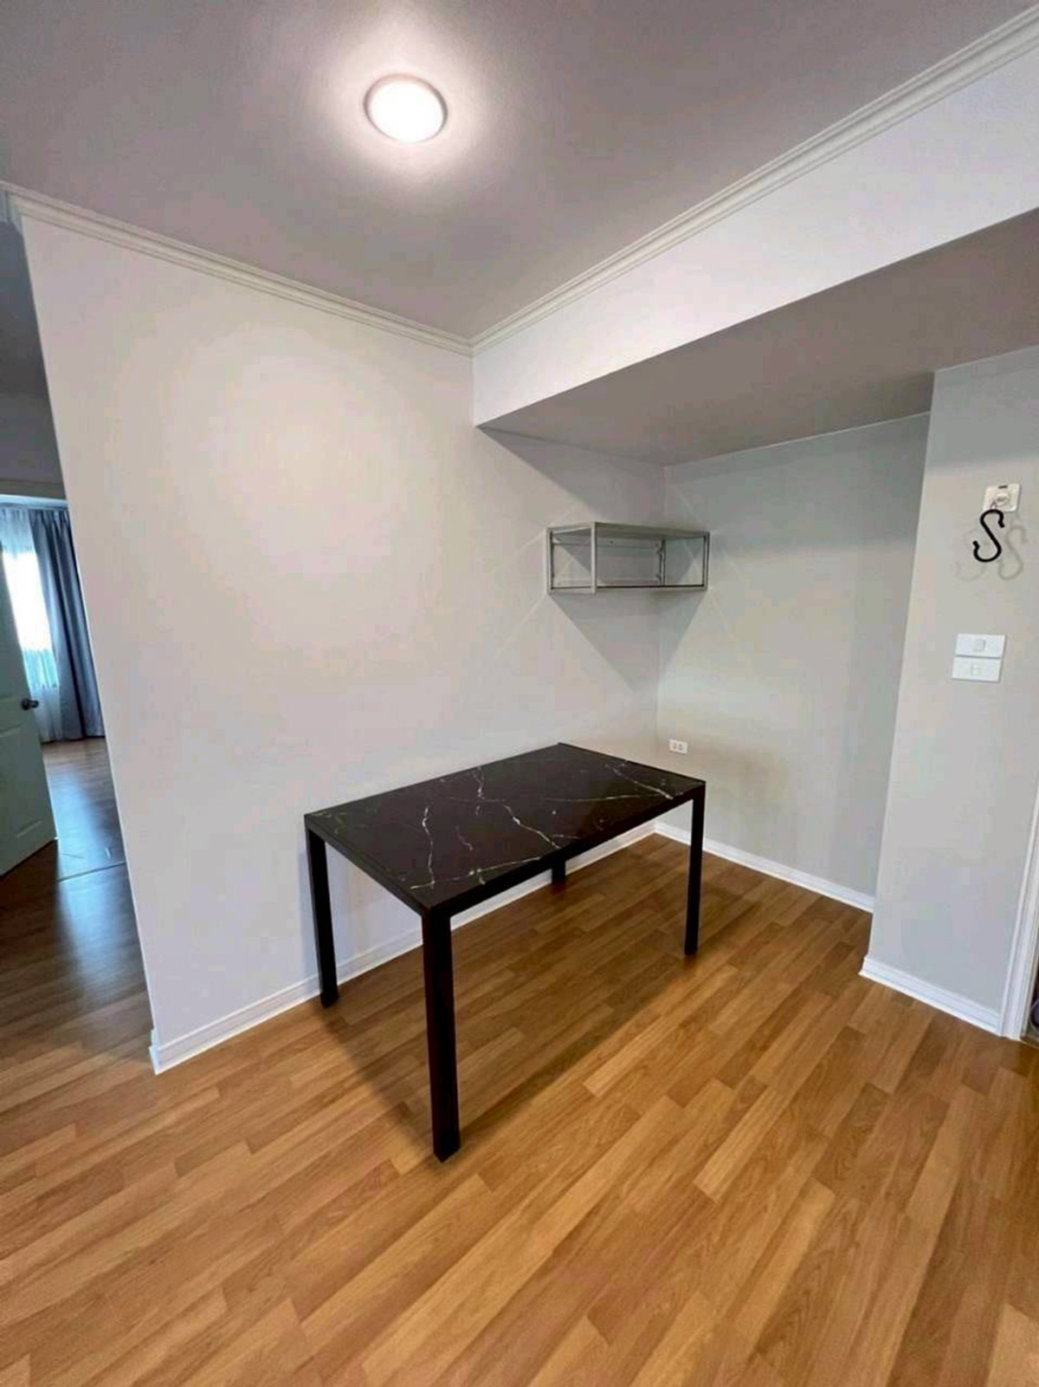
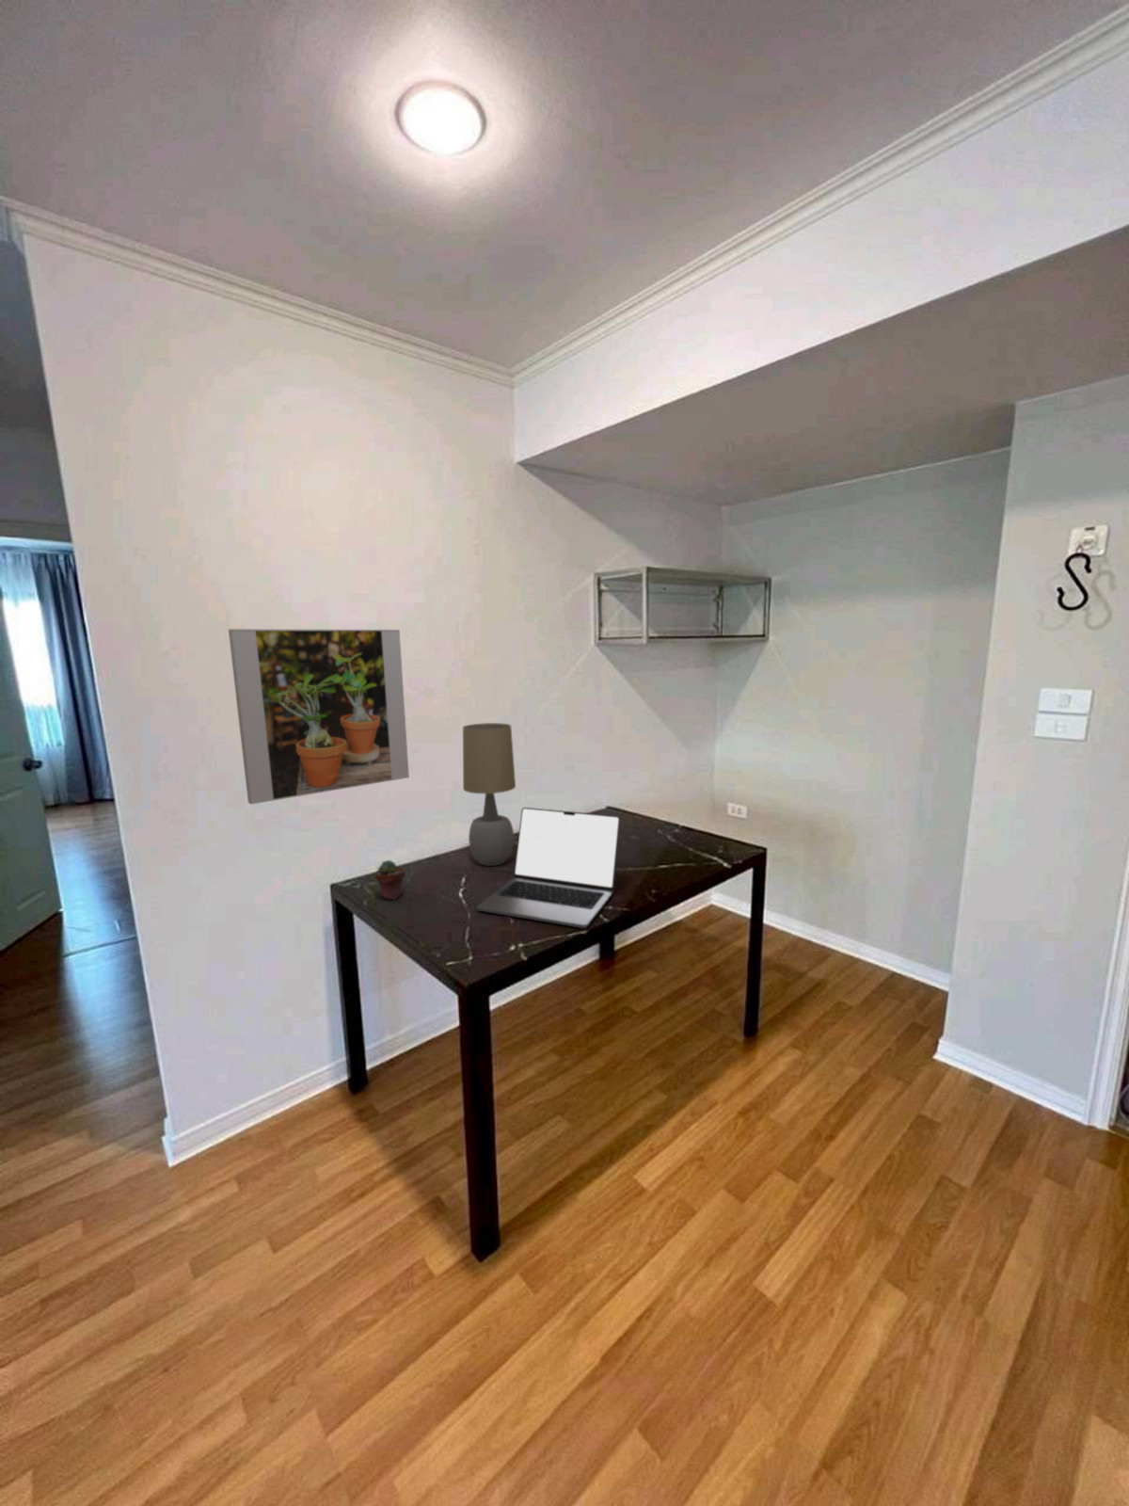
+ potted succulent [375,860,406,901]
+ table lamp [463,722,517,867]
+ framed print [228,627,410,805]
+ laptop [476,806,621,929]
